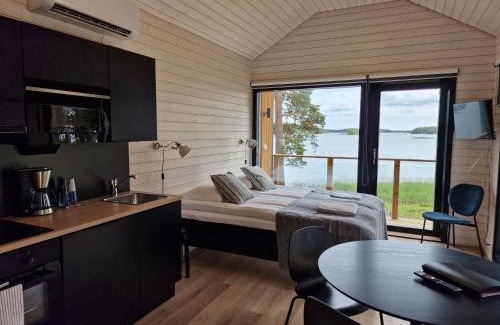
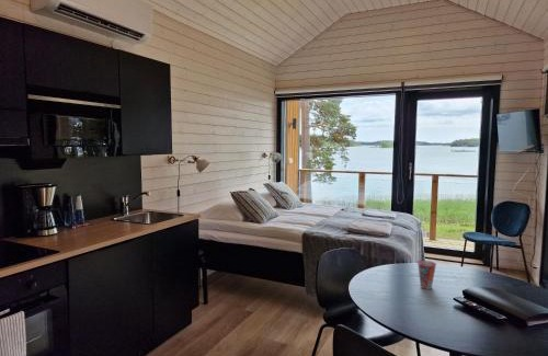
+ cup [416,260,437,290]
